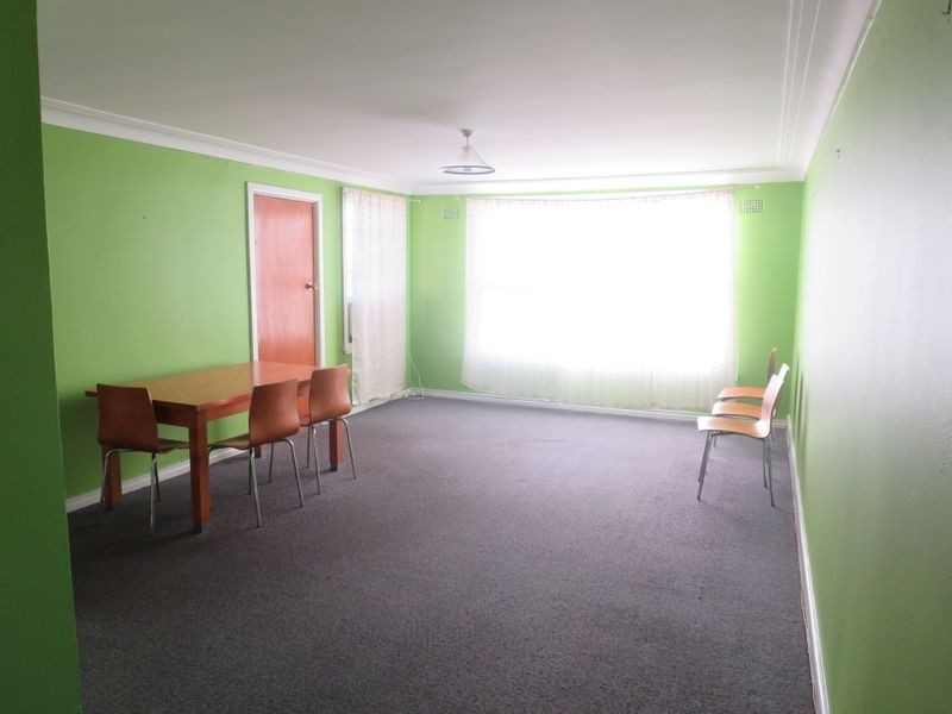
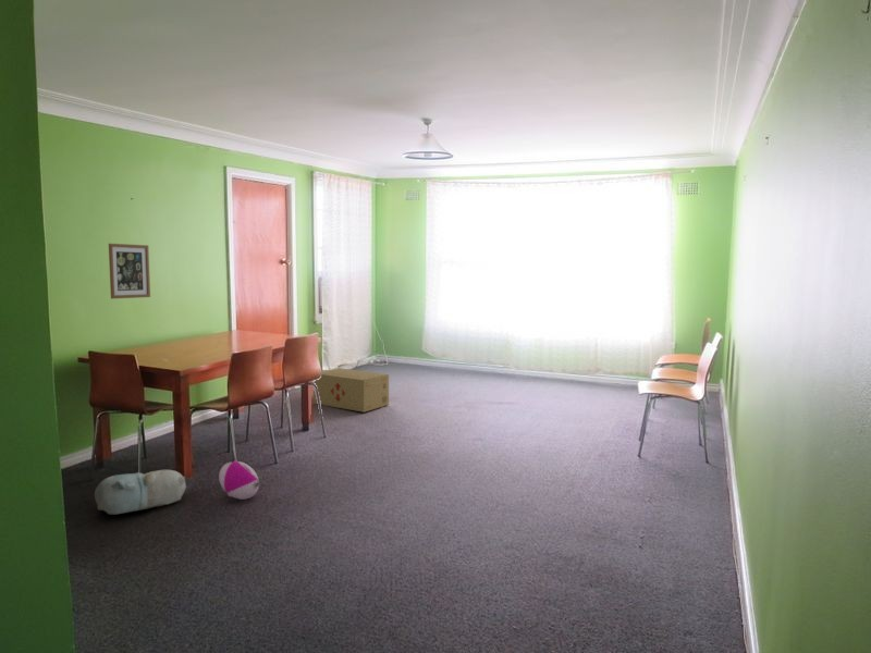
+ wall art [108,243,151,299]
+ plush toy [94,469,187,516]
+ cardboard box [312,367,390,414]
+ ball [218,458,260,501]
